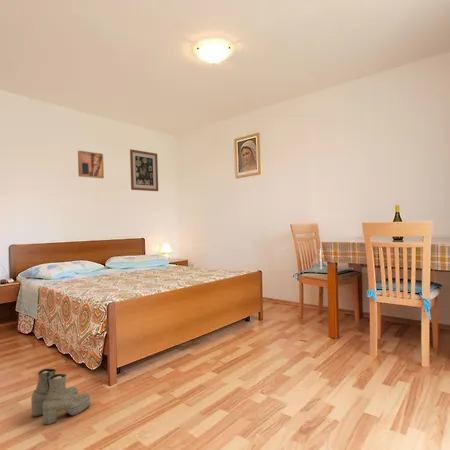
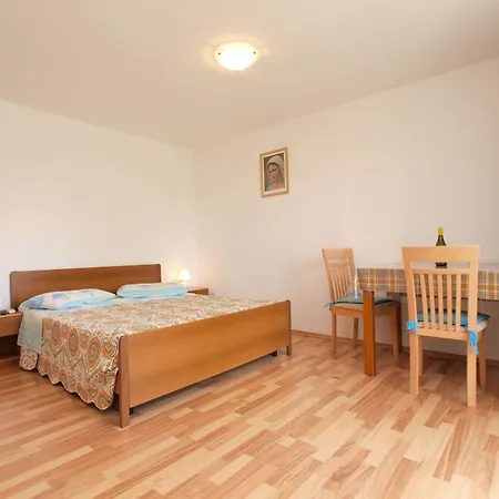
- wall art [77,150,105,179]
- boots [30,368,91,426]
- wall art [129,148,159,192]
